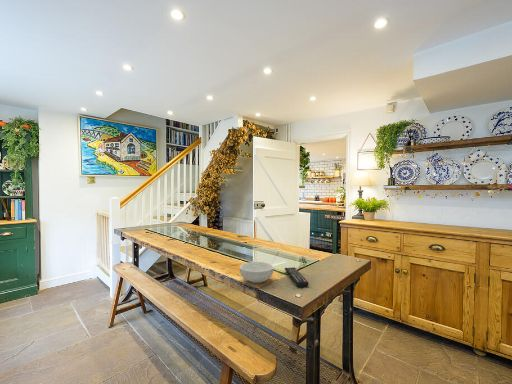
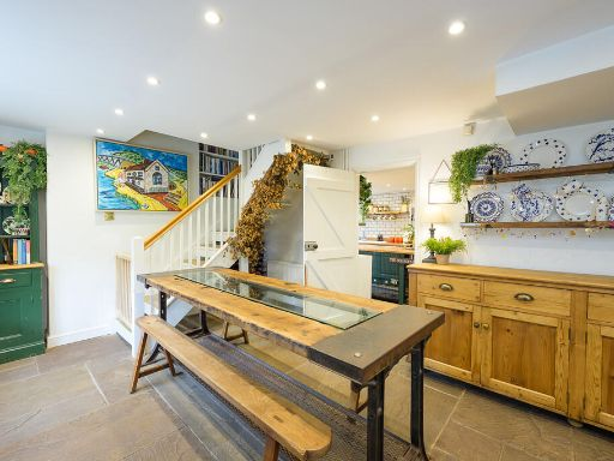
- remote control [284,266,310,288]
- cereal bowl [239,261,274,284]
